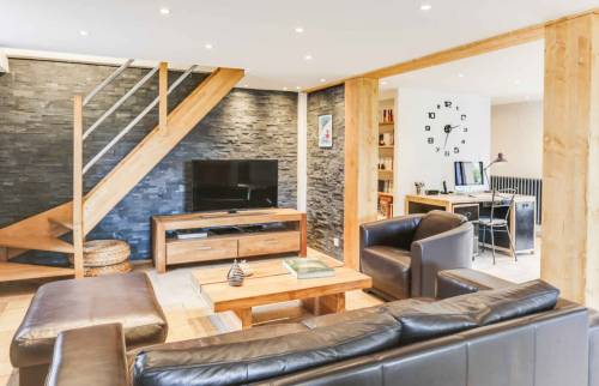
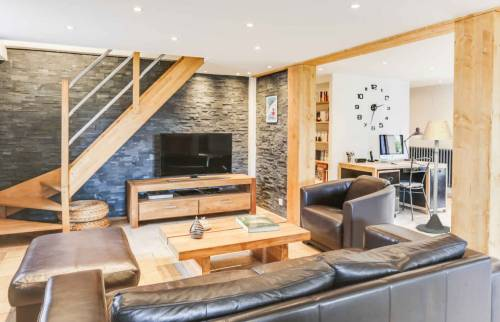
+ floor lamp [416,120,453,235]
